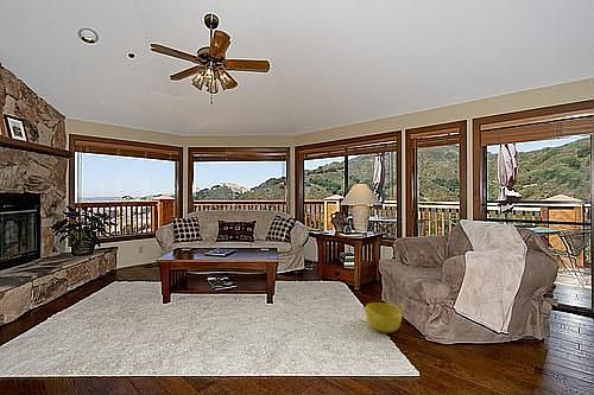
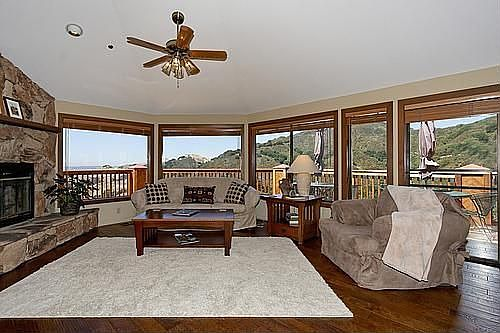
- basket [361,301,405,333]
